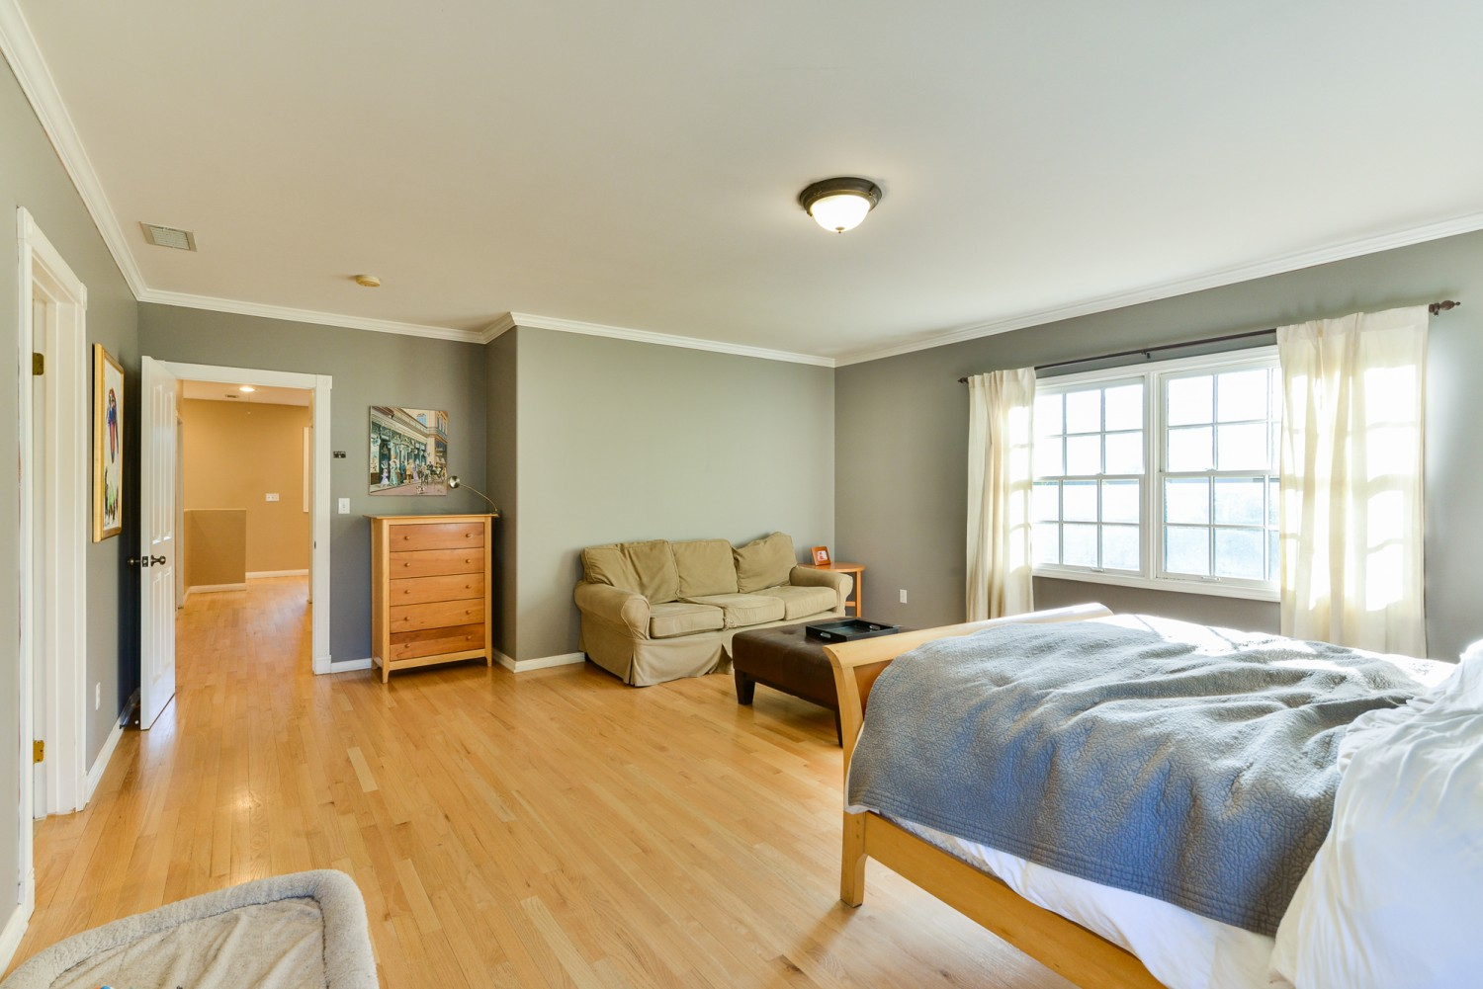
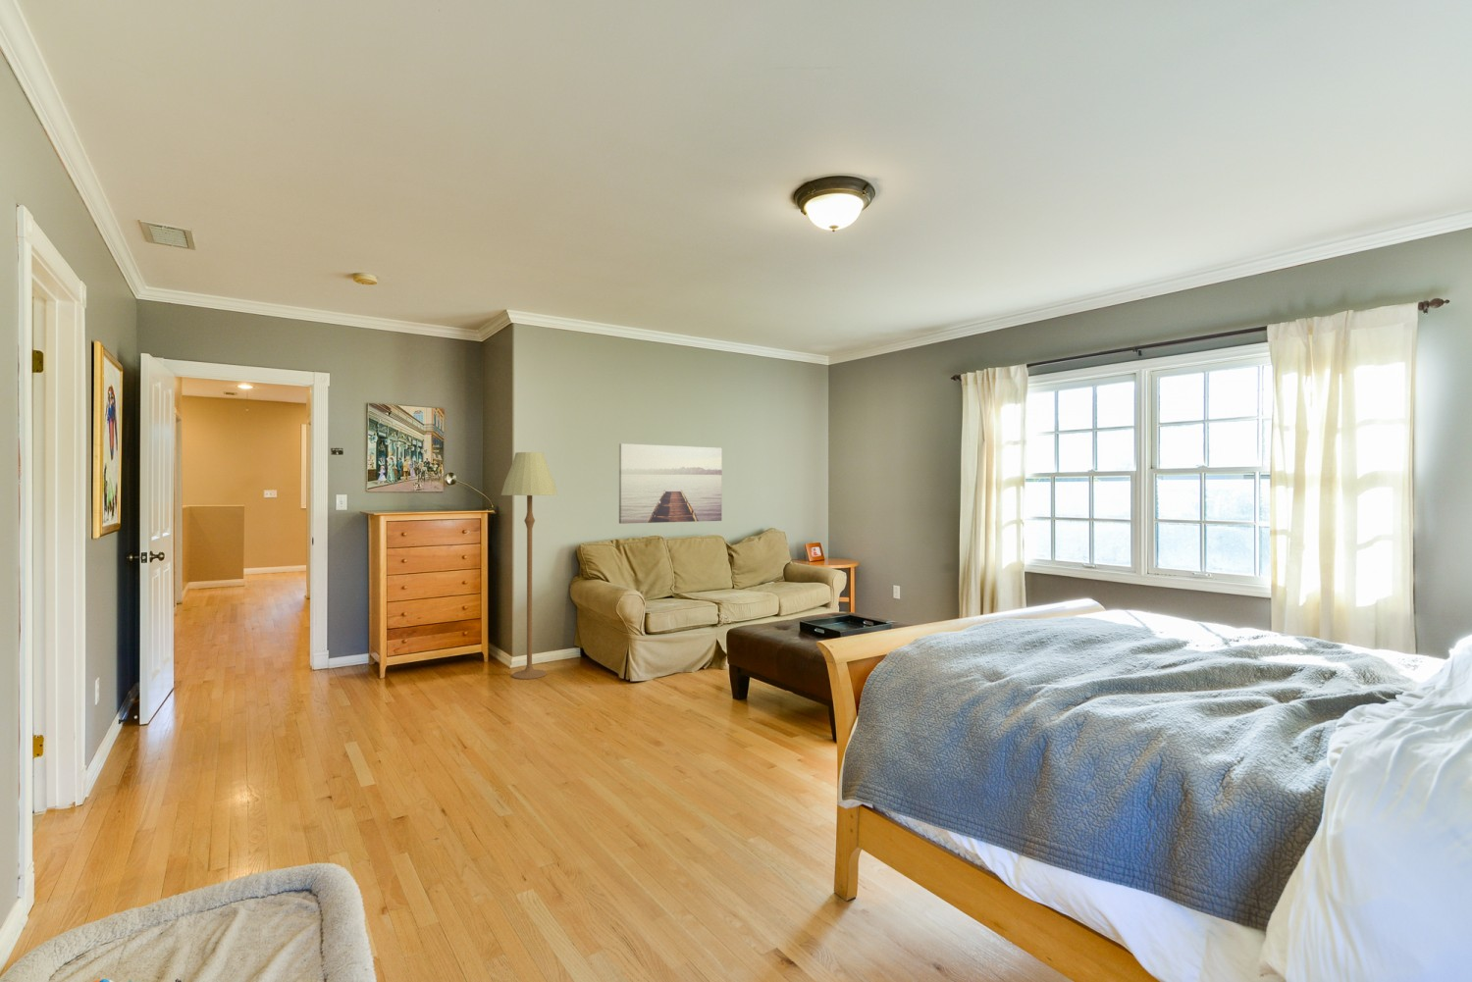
+ wall art [618,443,723,525]
+ floor lamp [501,452,558,680]
